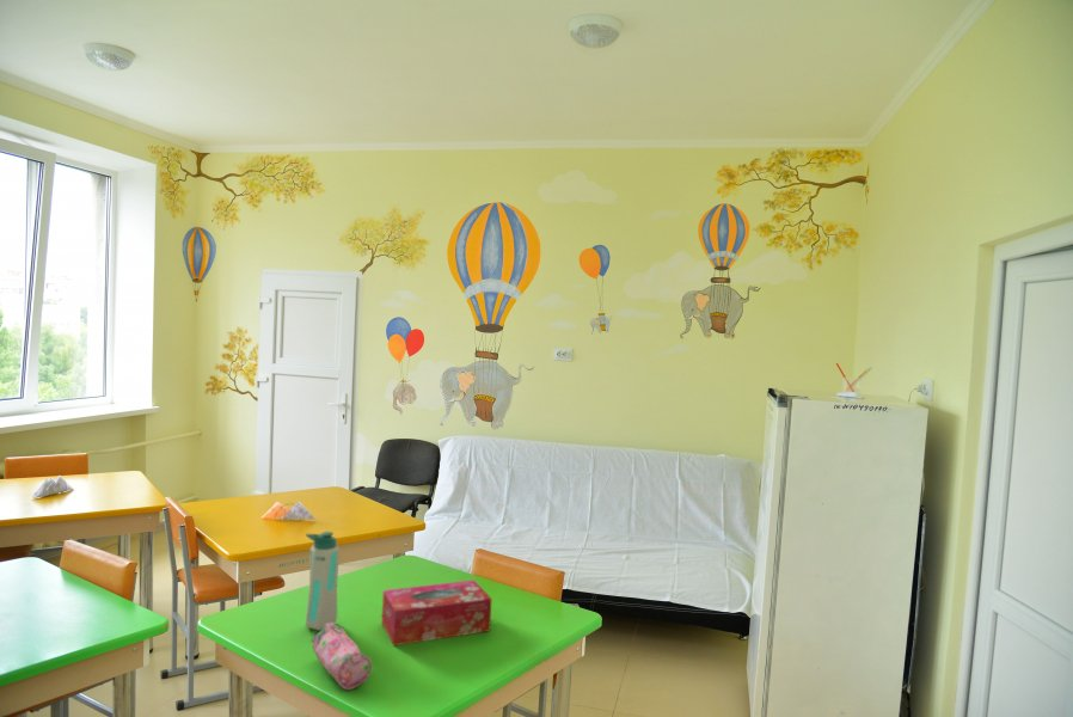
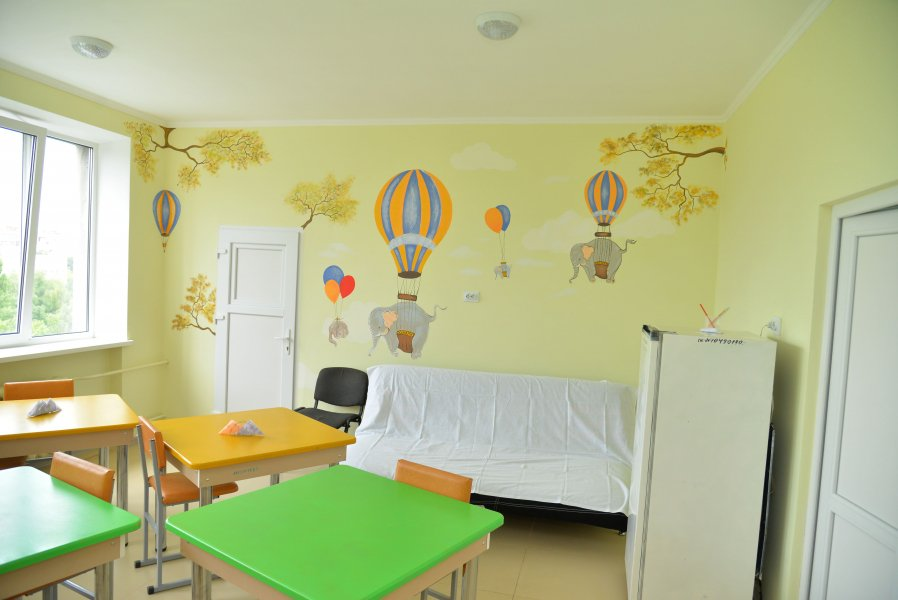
- water bottle [305,531,341,632]
- tissue box [380,578,493,646]
- pencil case [311,623,373,691]
